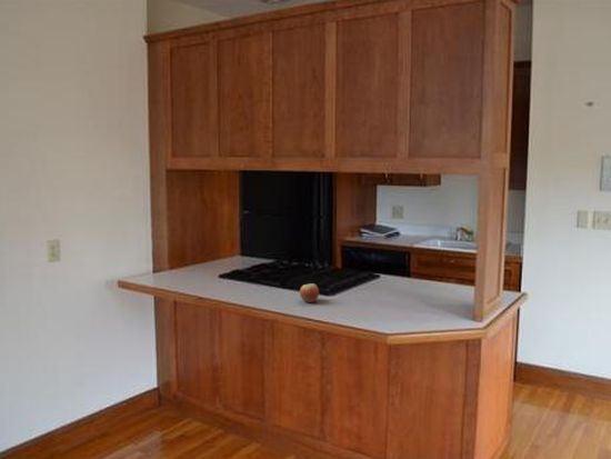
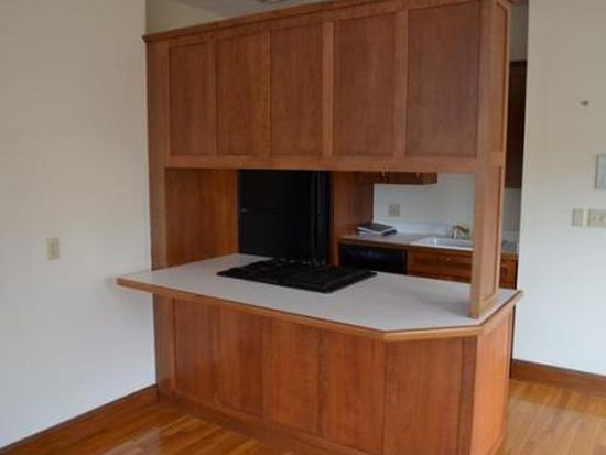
- apple [299,282,320,303]
